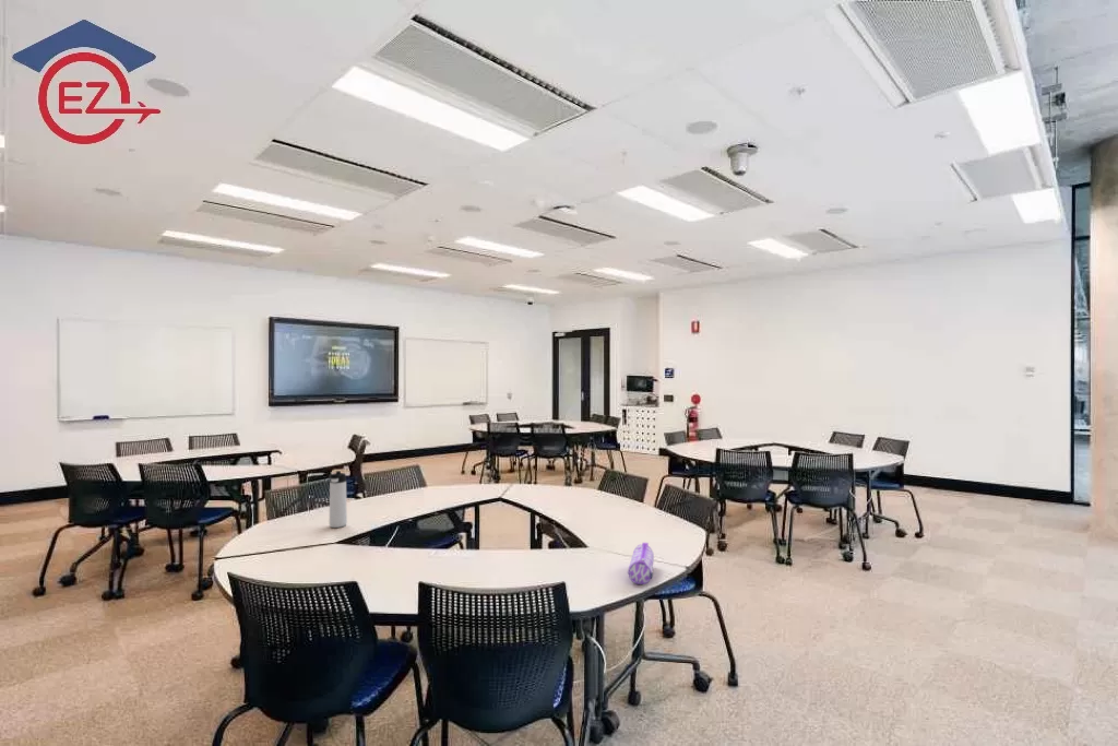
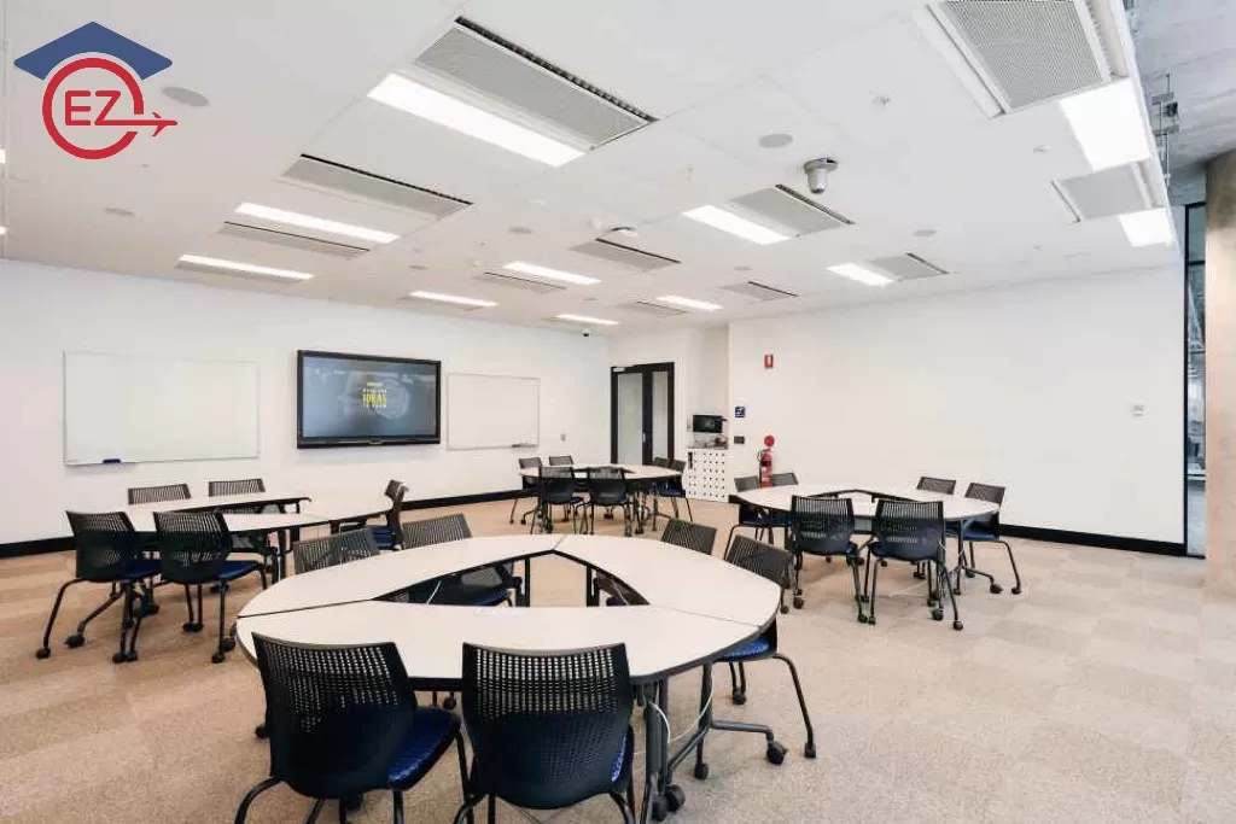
- thermos bottle [328,470,348,529]
- pencil case [627,542,655,585]
